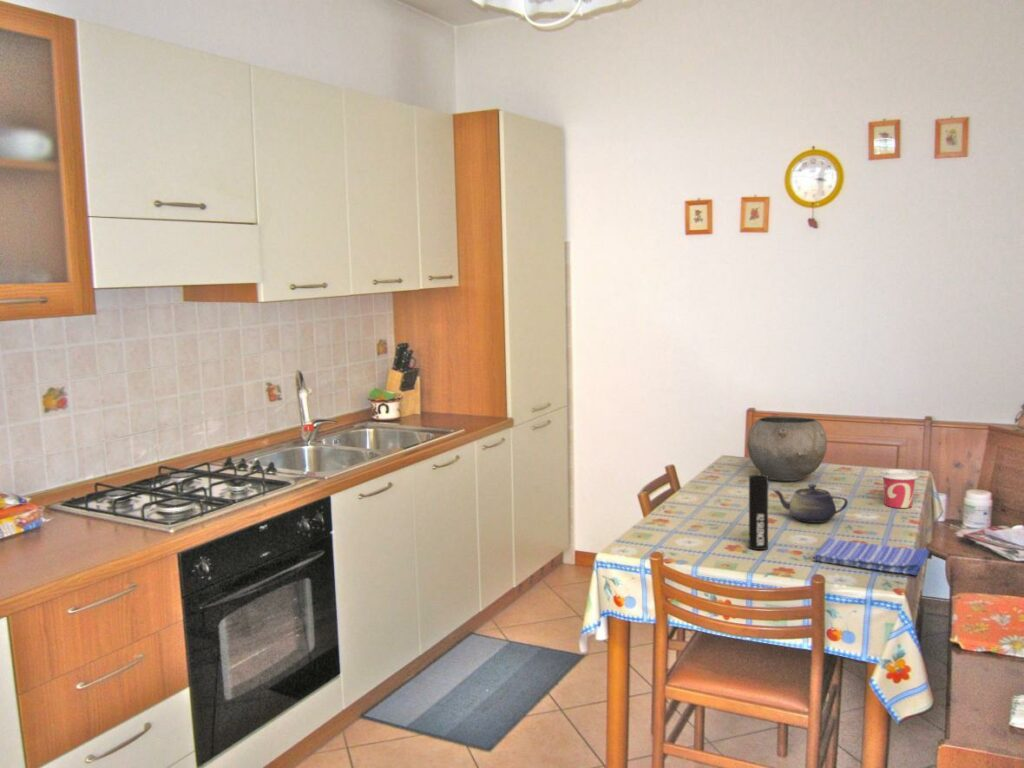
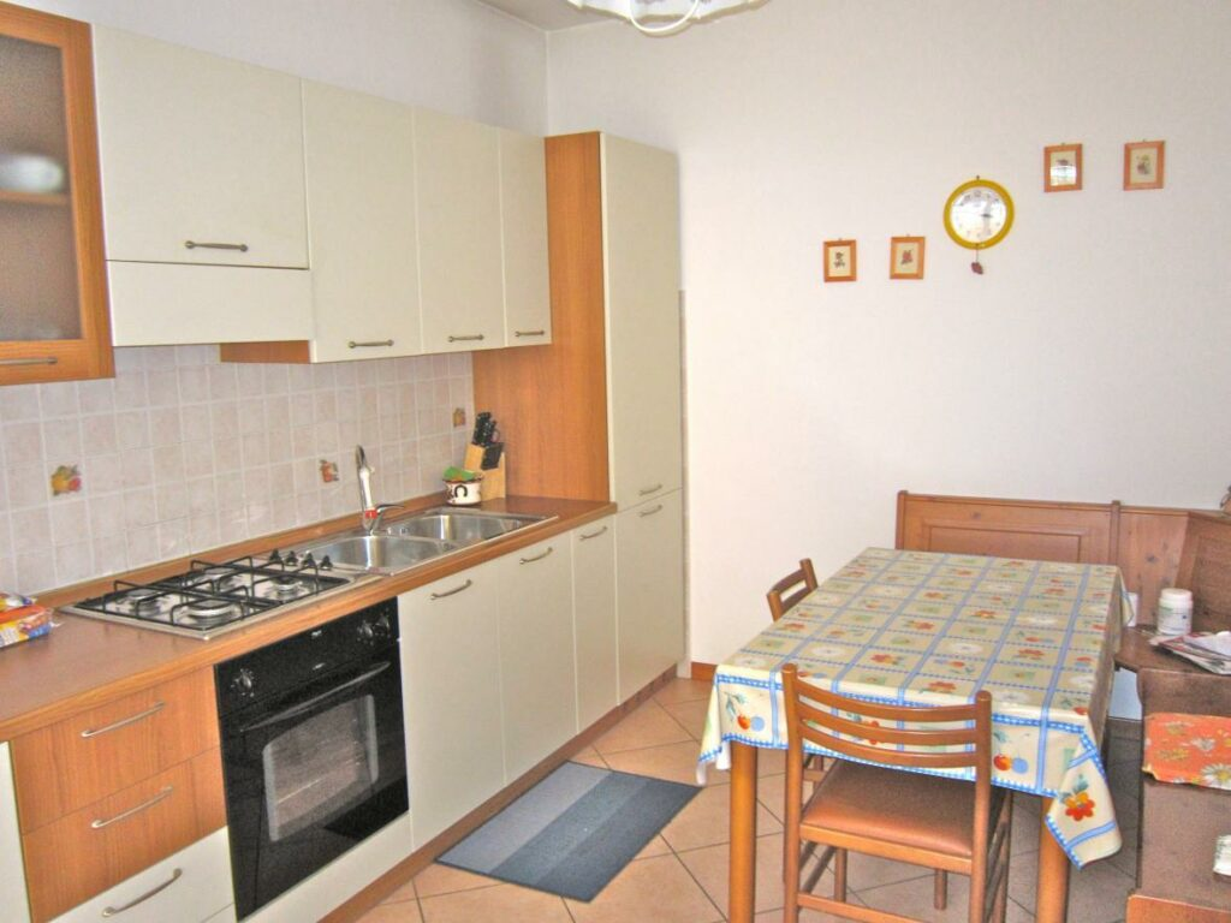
- cup [879,468,919,509]
- teapot [771,483,850,524]
- dish towel [812,537,931,576]
- bowl [746,415,828,482]
- cup [748,474,769,551]
